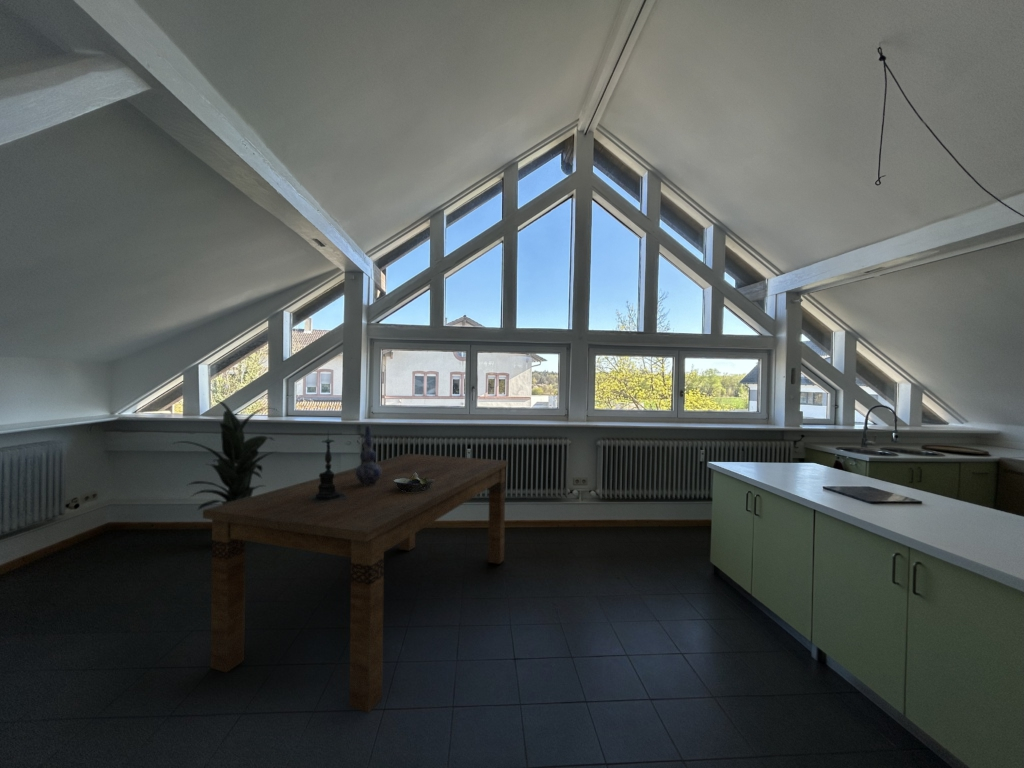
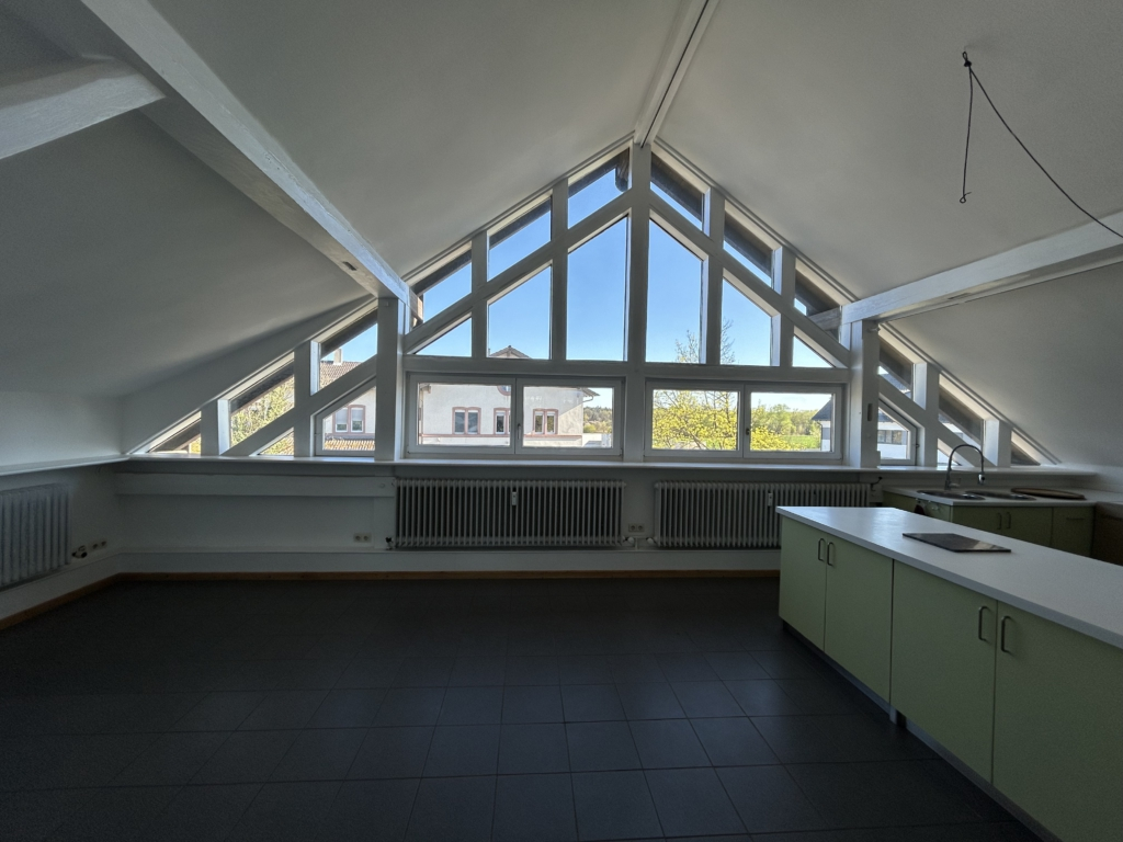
- vase [355,424,381,486]
- dining table [202,453,509,714]
- candle holder [310,431,348,504]
- decorative bowl [393,472,435,492]
- indoor plant [170,399,280,511]
